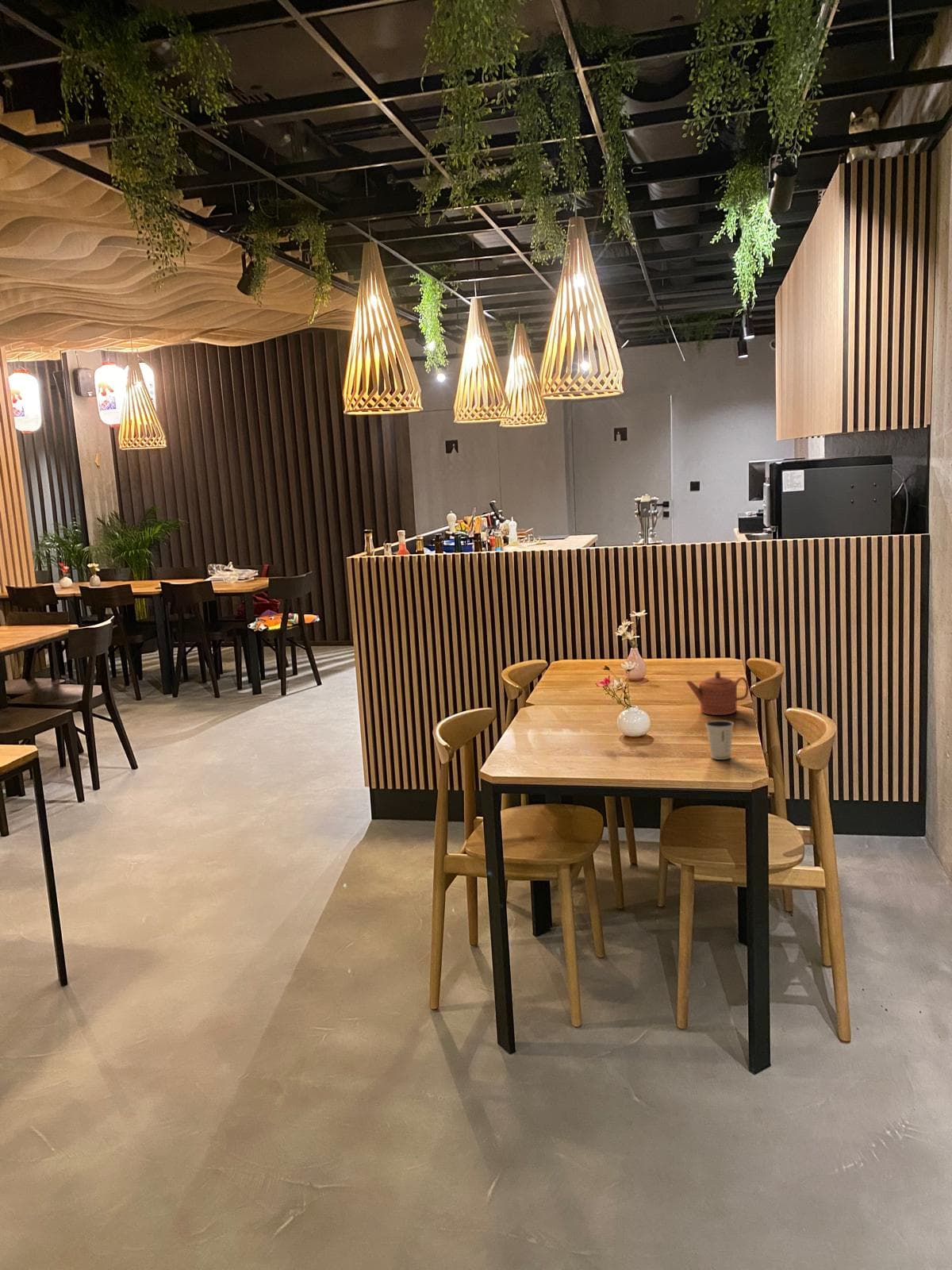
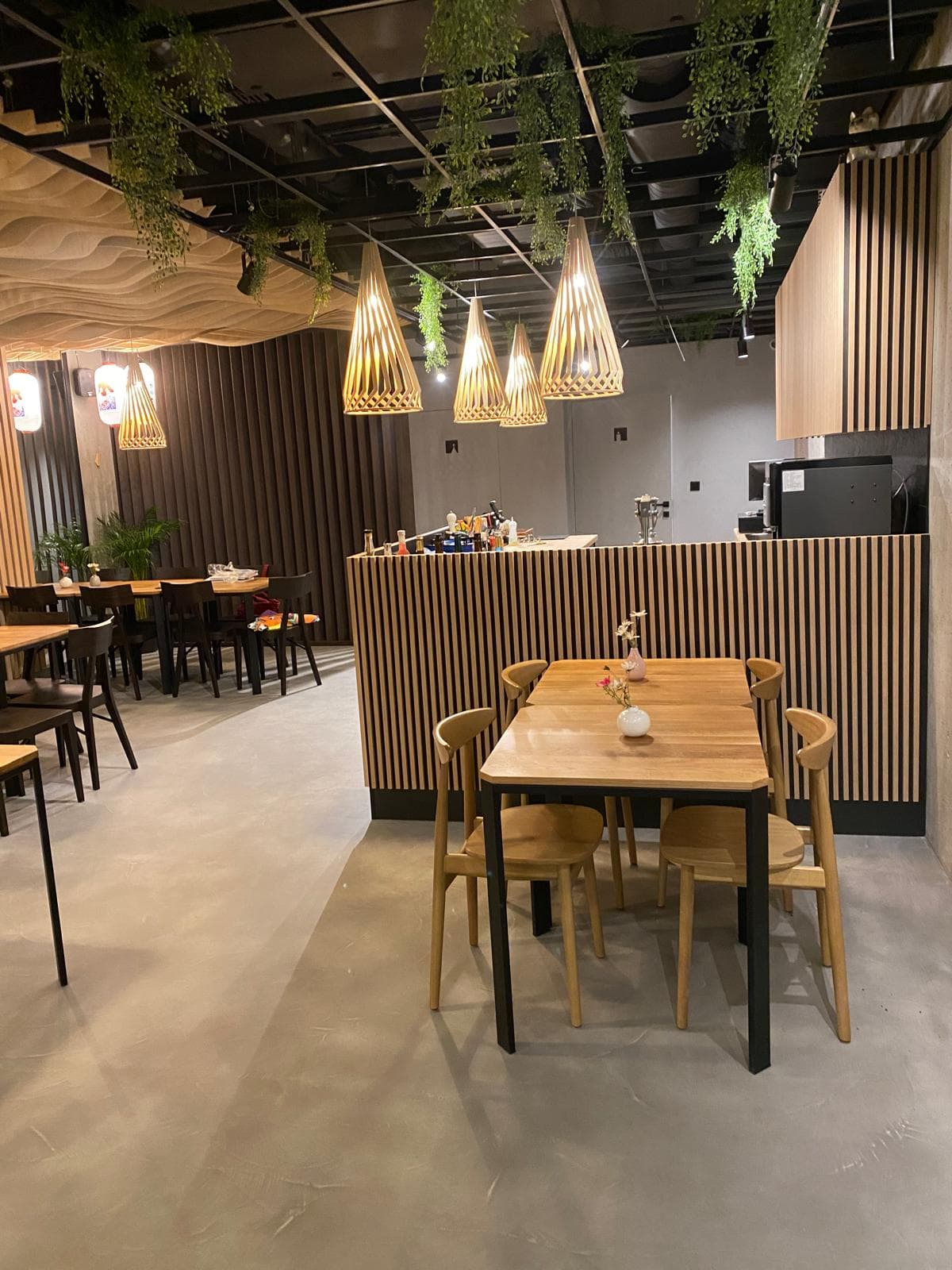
- teapot [685,671,750,716]
- dixie cup [704,719,735,760]
